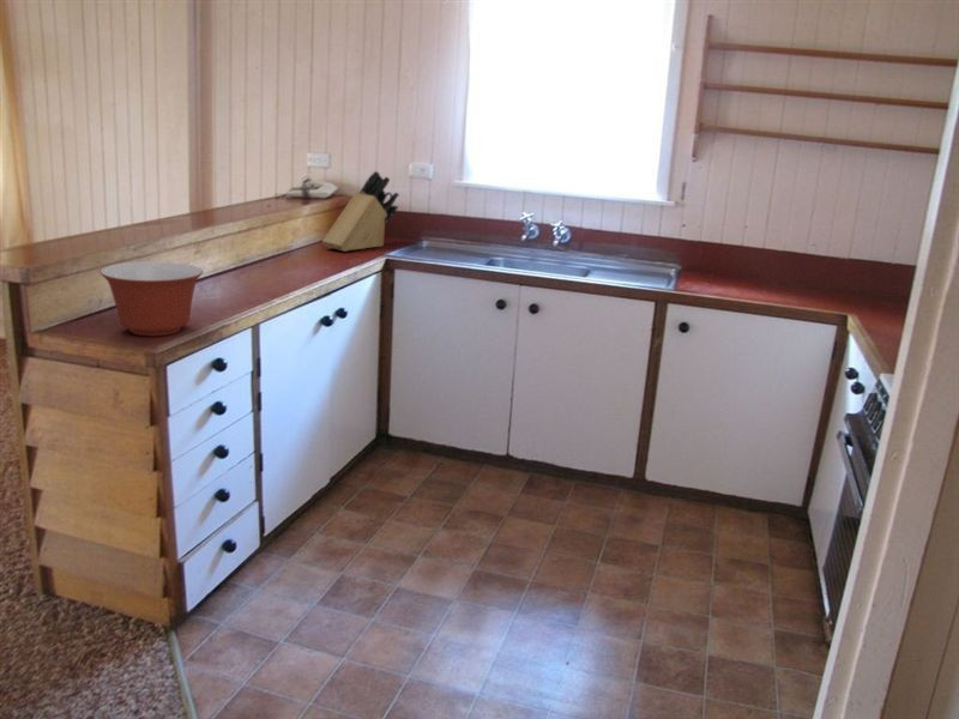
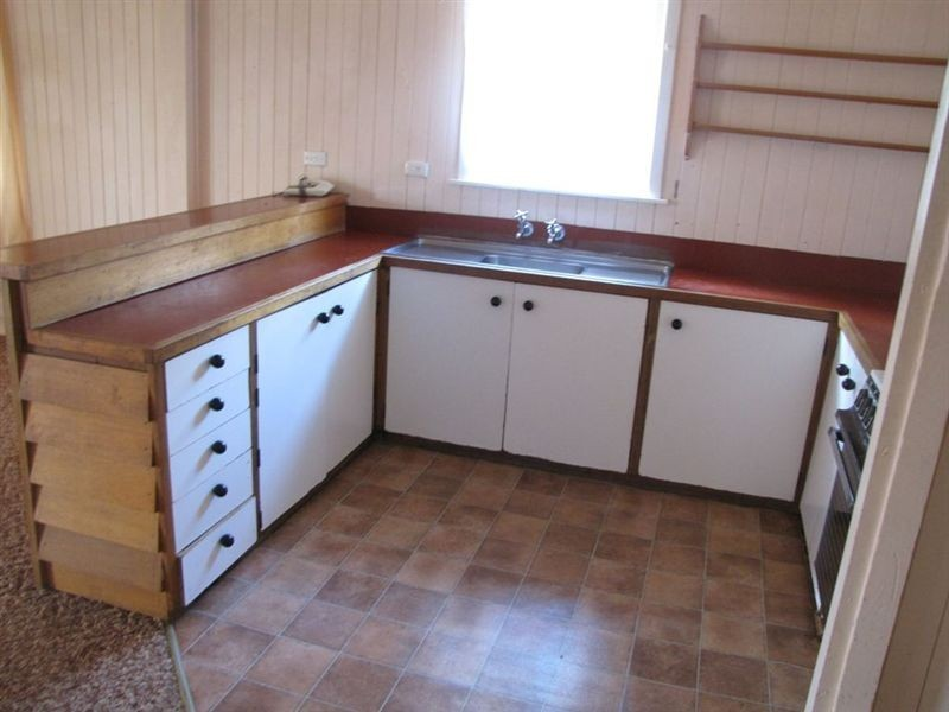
- mixing bowl [99,260,204,337]
- knife block [321,170,400,253]
